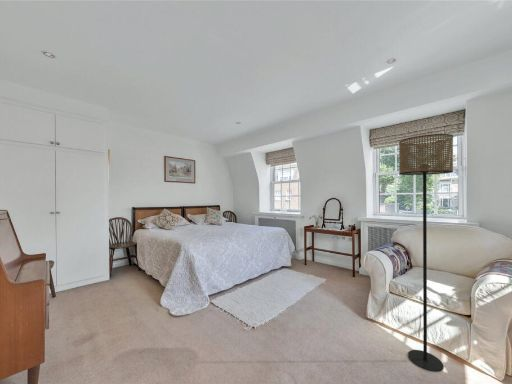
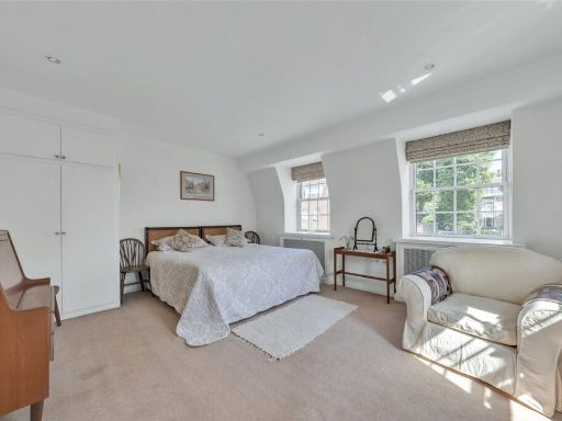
- floor lamp [398,133,454,373]
